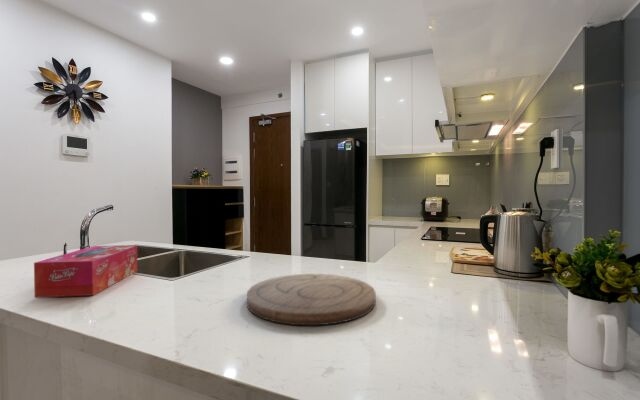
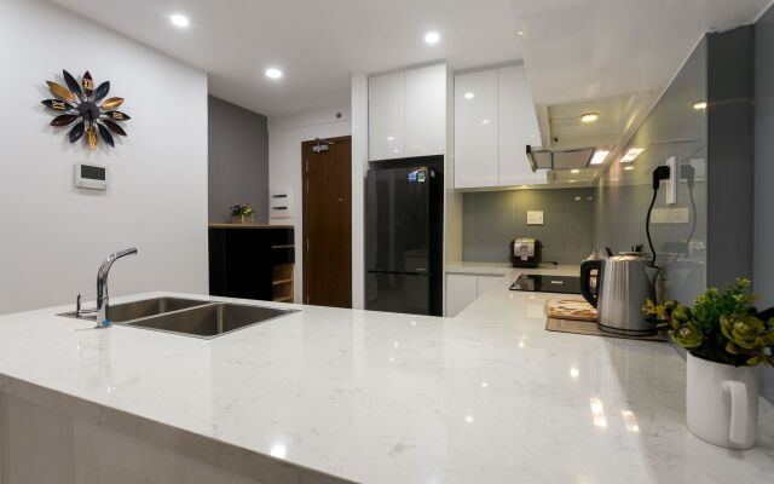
- cutting board [246,273,377,327]
- tissue box [33,244,138,299]
